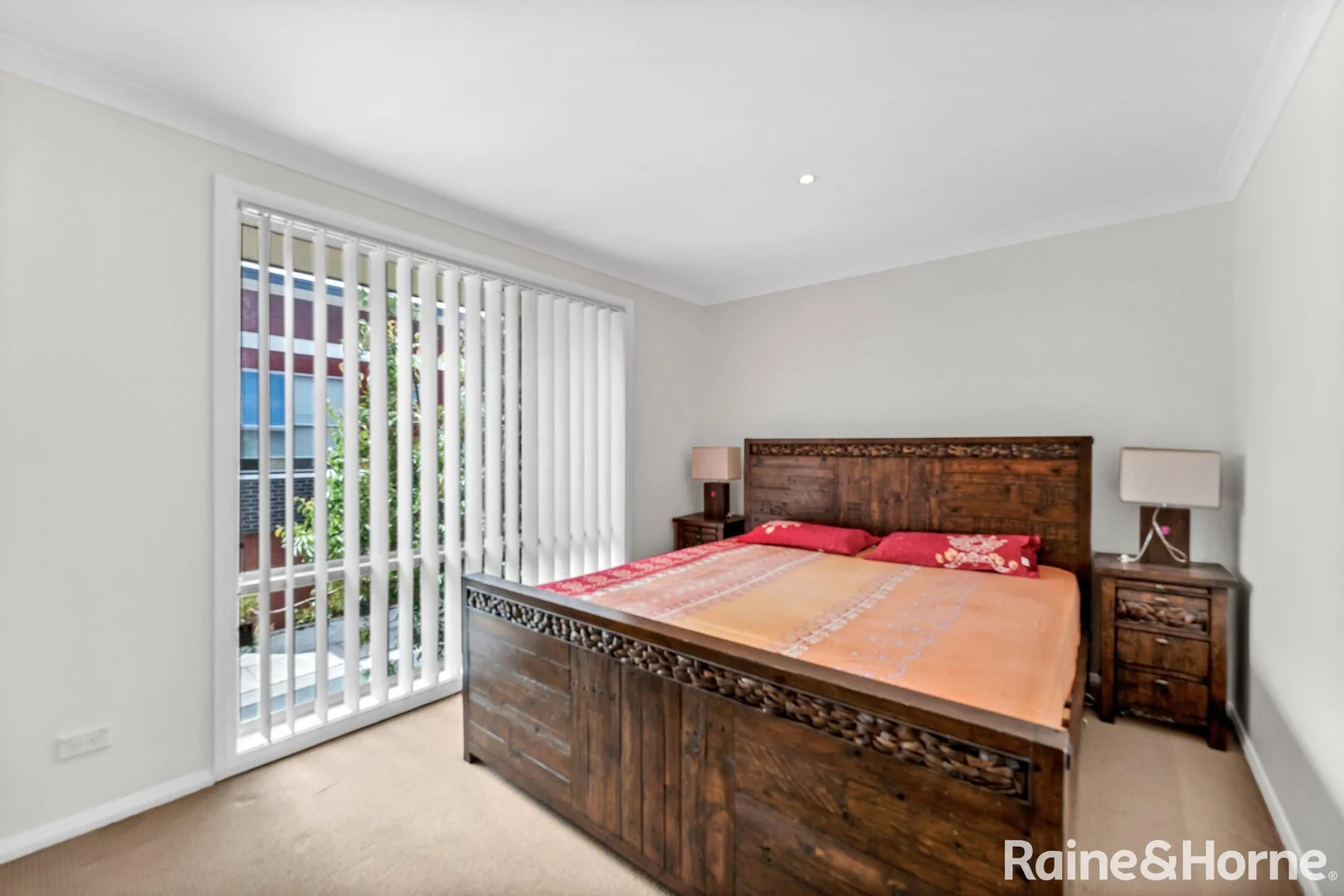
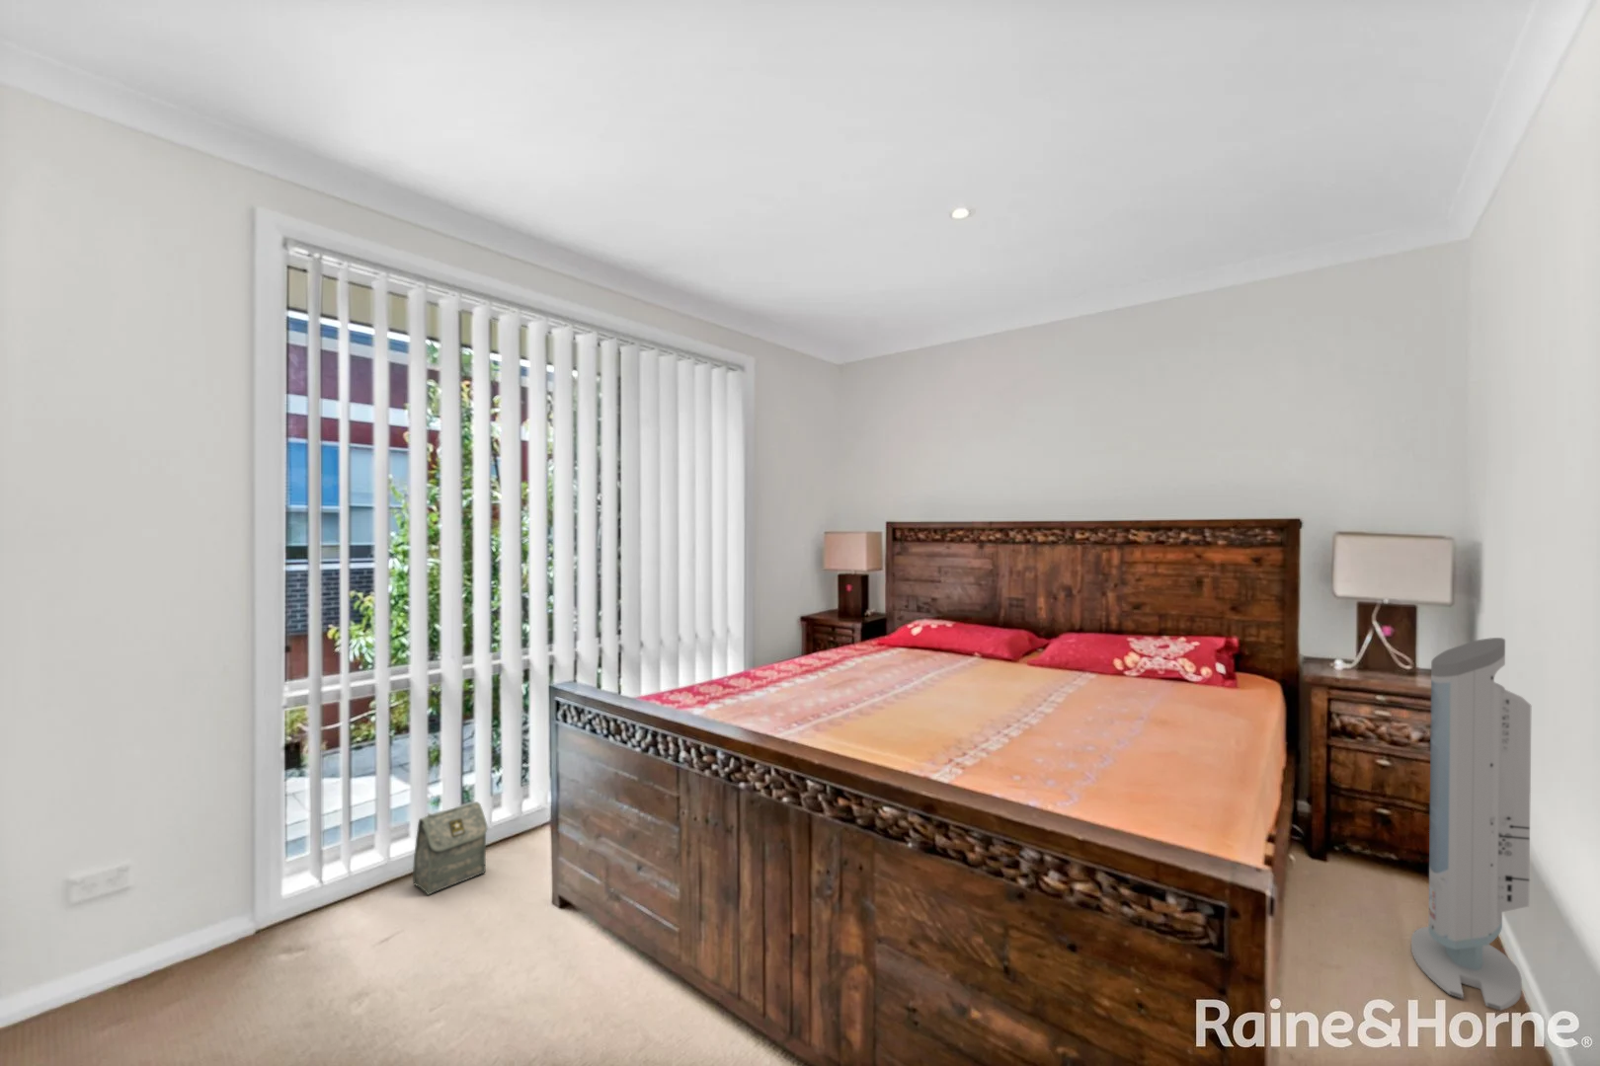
+ bag [412,801,489,896]
+ air purifier [1411,637,1533,1011]
